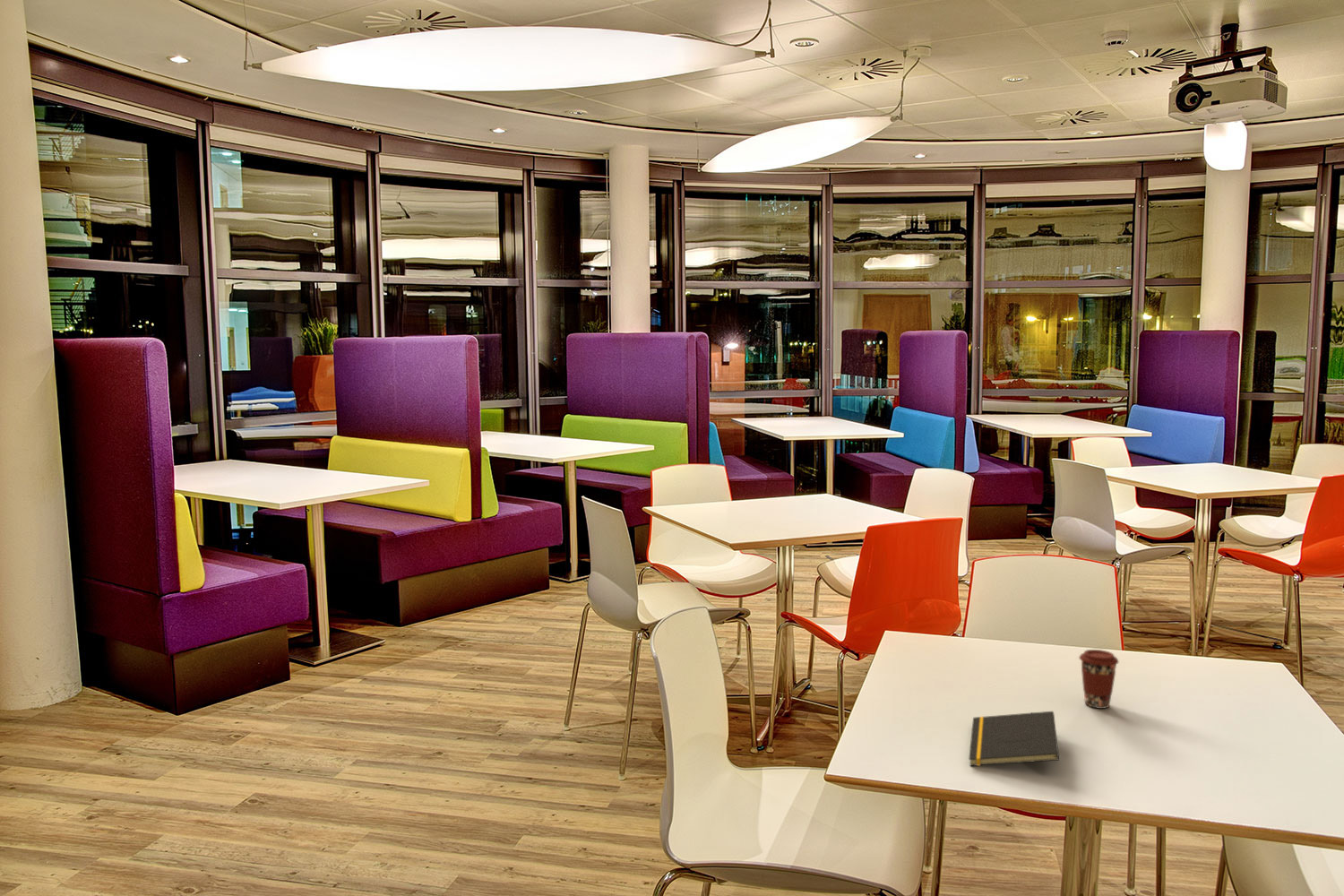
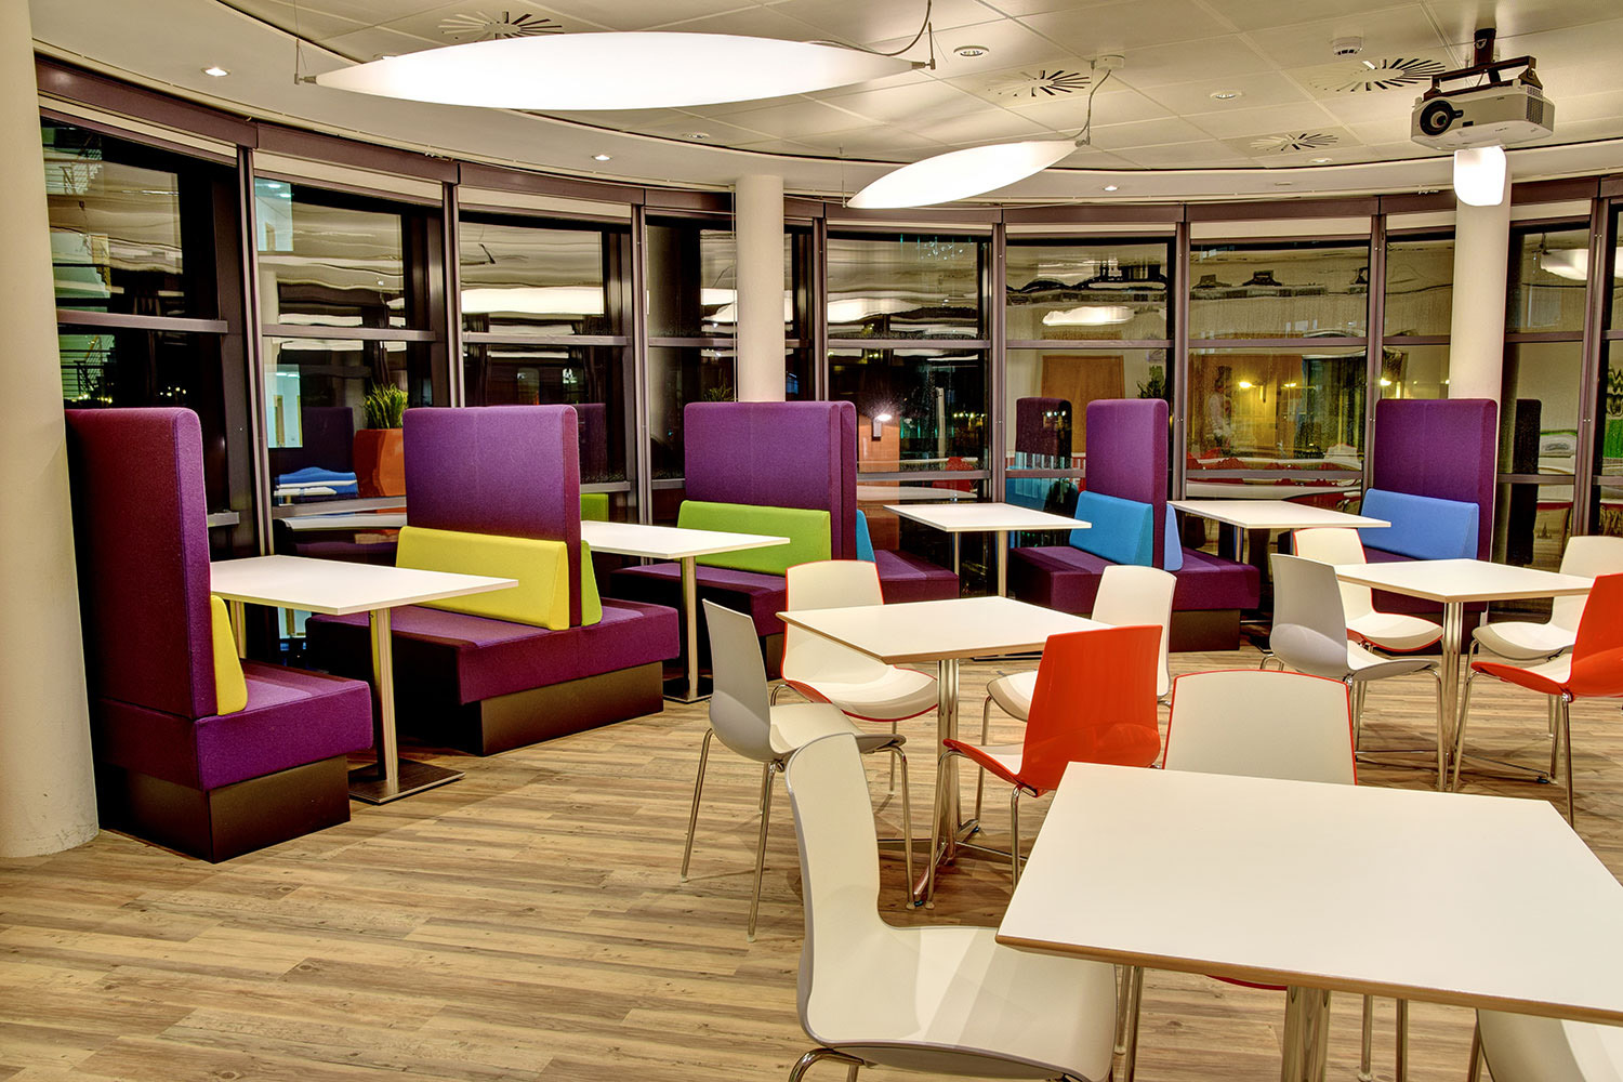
- coffee cup [1078,649,1120,710]
- notepad [968,711,1060,767]
